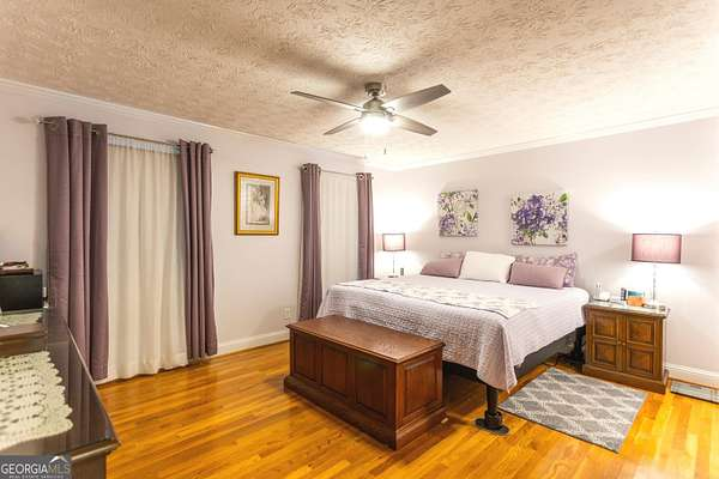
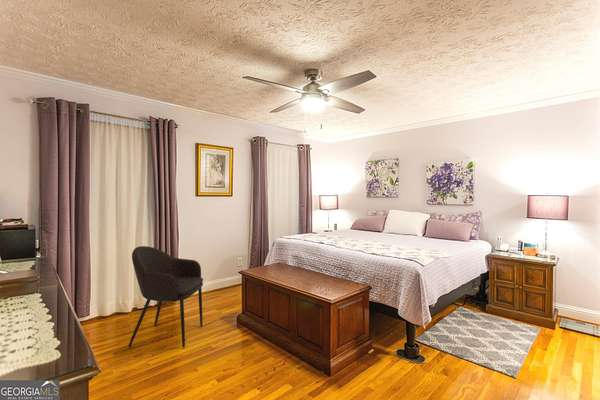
+ armchair [127,245,204,348]
